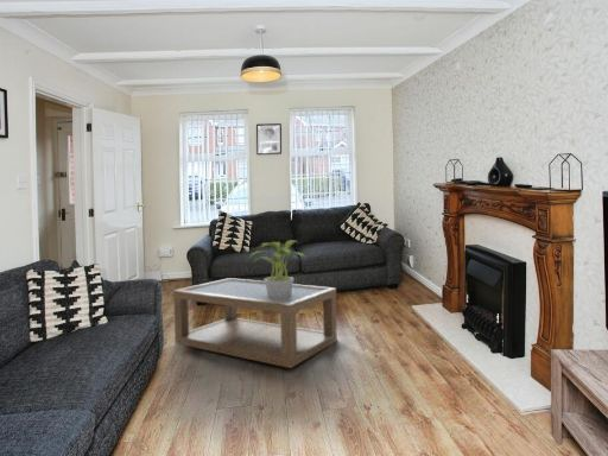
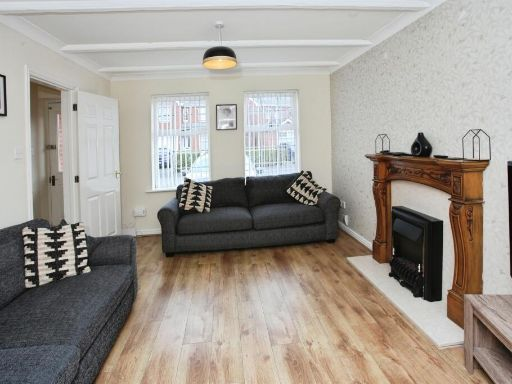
- potted plant [248,240,306,298]
- coffee table [172,277,338,369]
